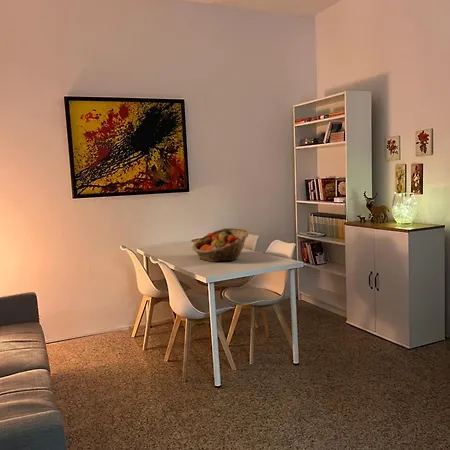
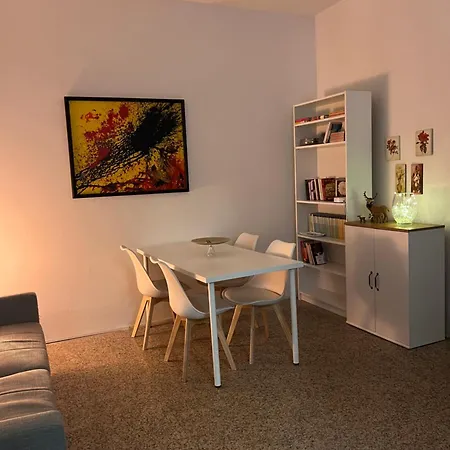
- fruit basket [191,227,250,263]
